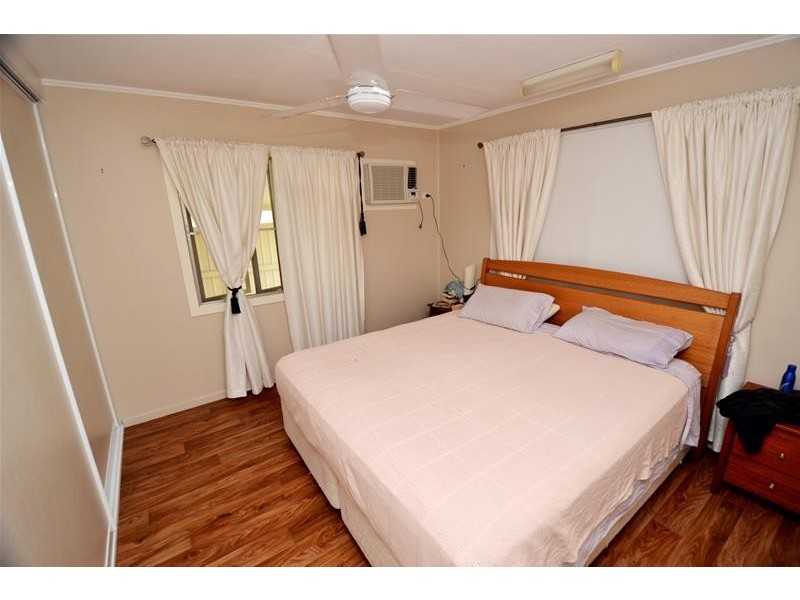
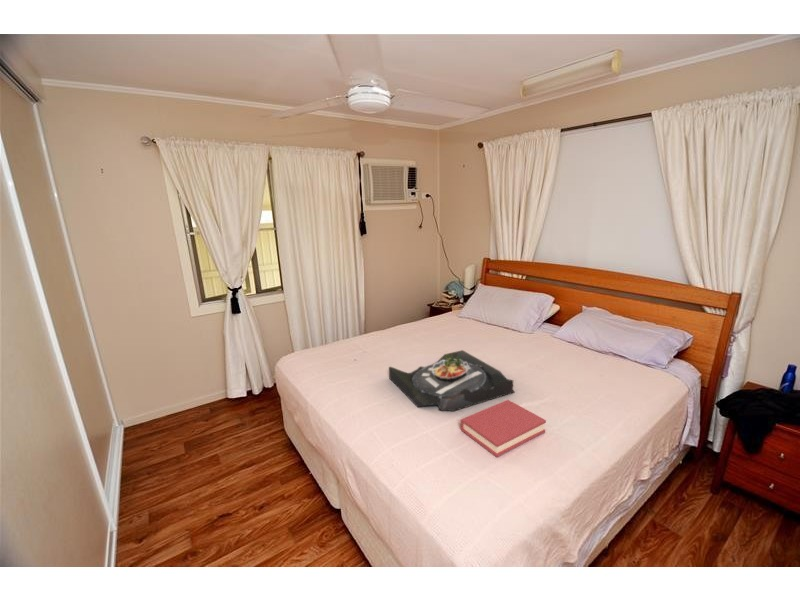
+ serving tray [388,349,515,412]
+ hardback book [460,399,547,458]
